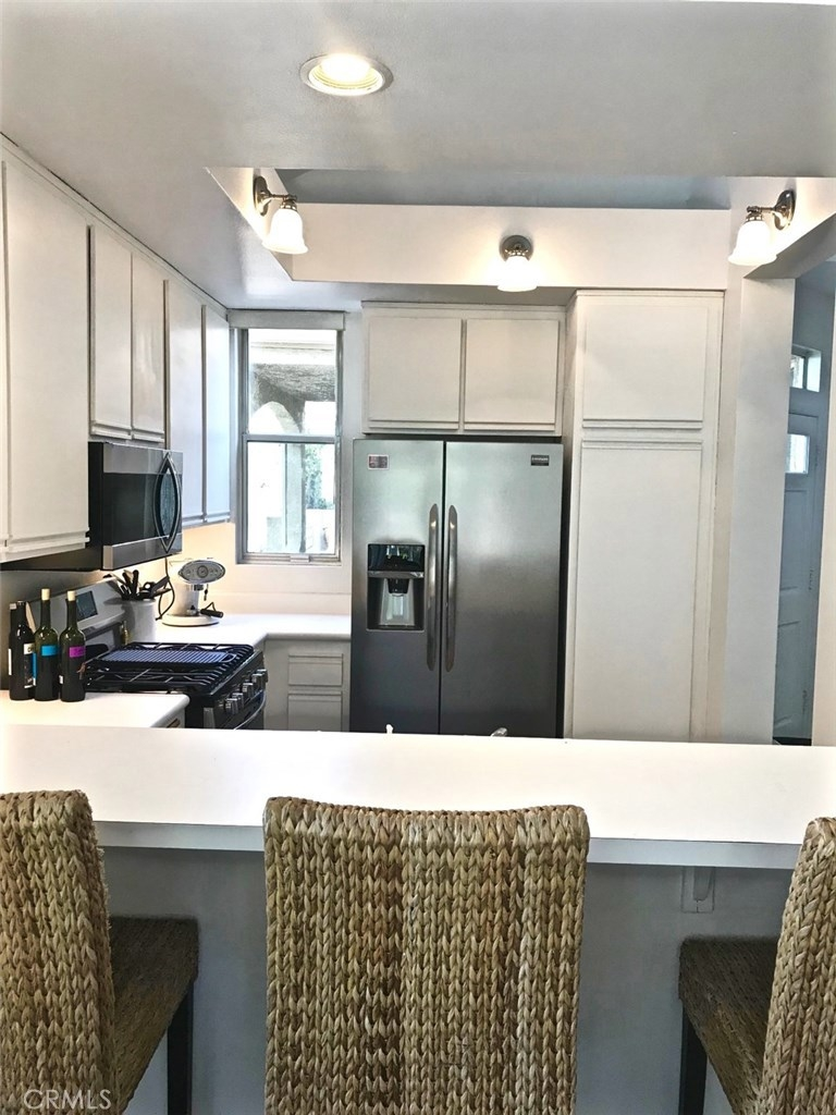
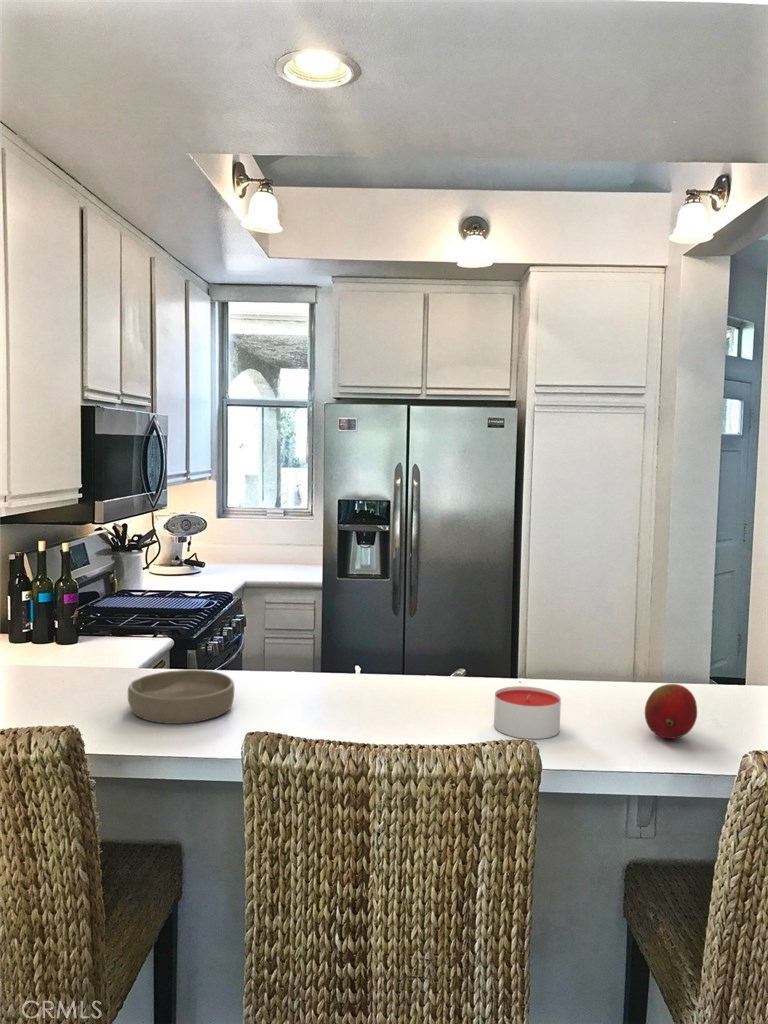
+ bowl [127,669,235,725]
+ fruit [644,683,698,740]
+ candle [493,685,562,740]
